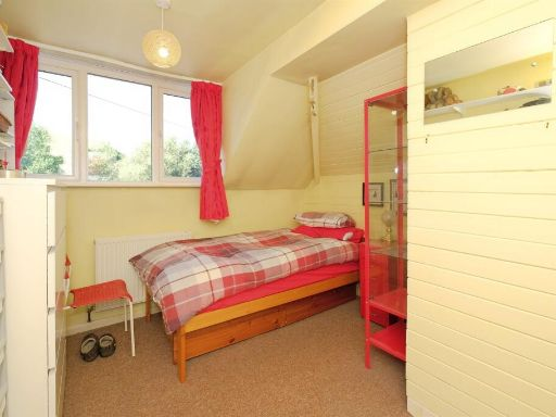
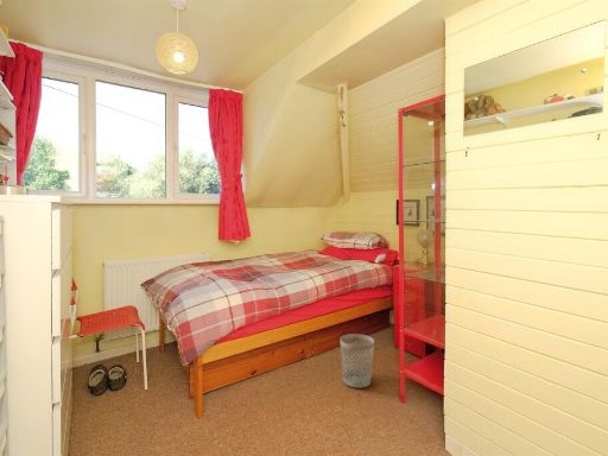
+ wastebasket [338,332,375,388]
